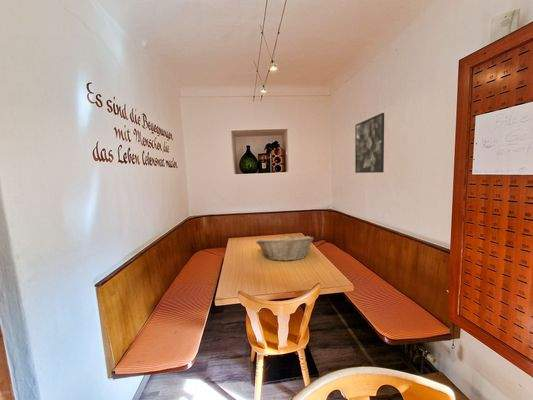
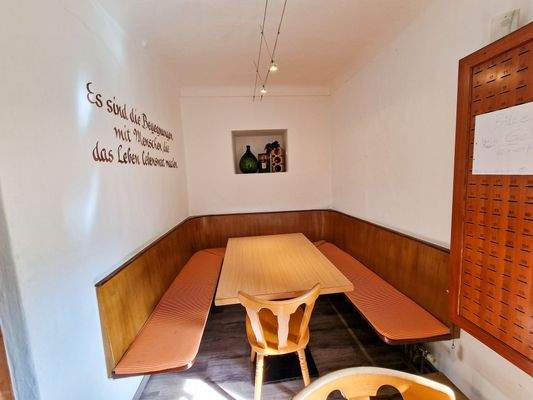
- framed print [354,112,385,174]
- fruit basket [255,234,315,262]
